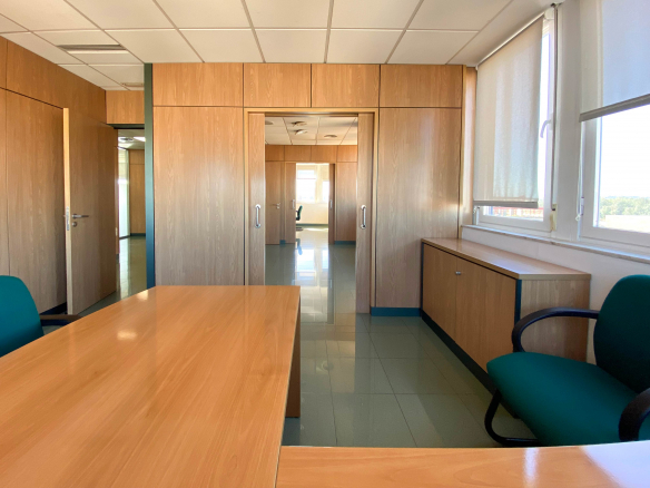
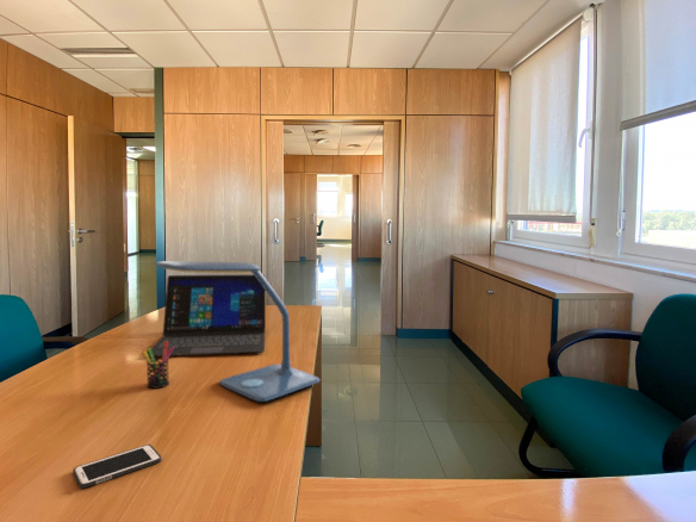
+ cell phone [72,443,162,490]
+ desk lamp [154,260,321,403]
+ pen holder [142,341,174,390]
+ laptop [147,274,267,358]
